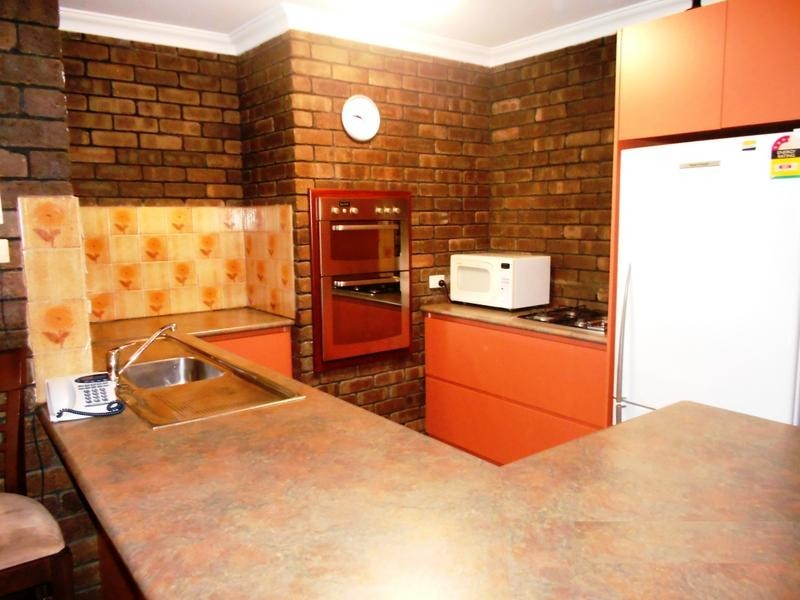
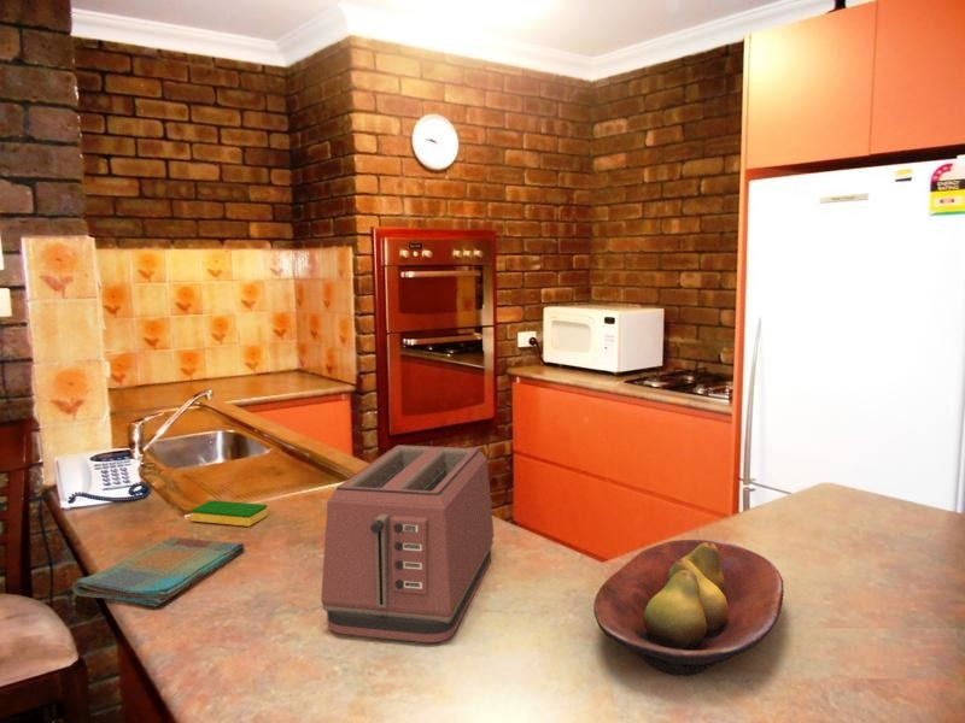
+ toaster [320,443,495,643]
+ dish sponge [189,499,269,528]
+ fruit bowl [592,539,785,677]
+ dish towel [71,535,246,607]
